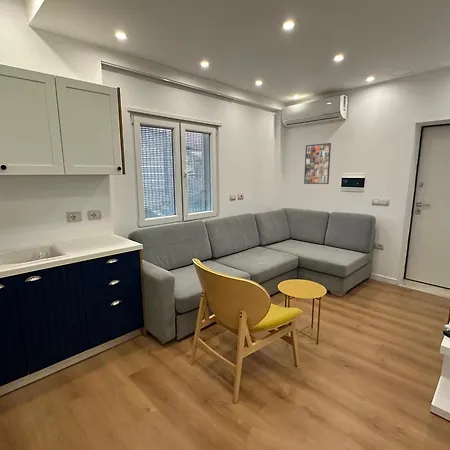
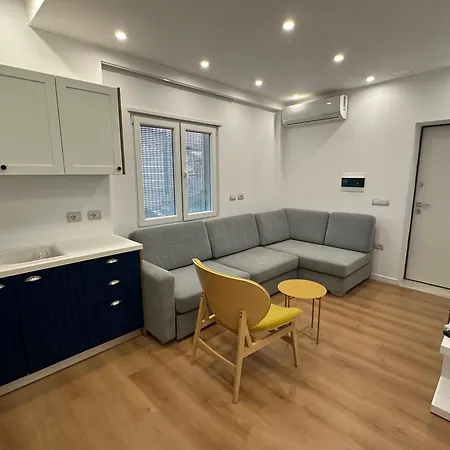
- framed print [303,142,332,185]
